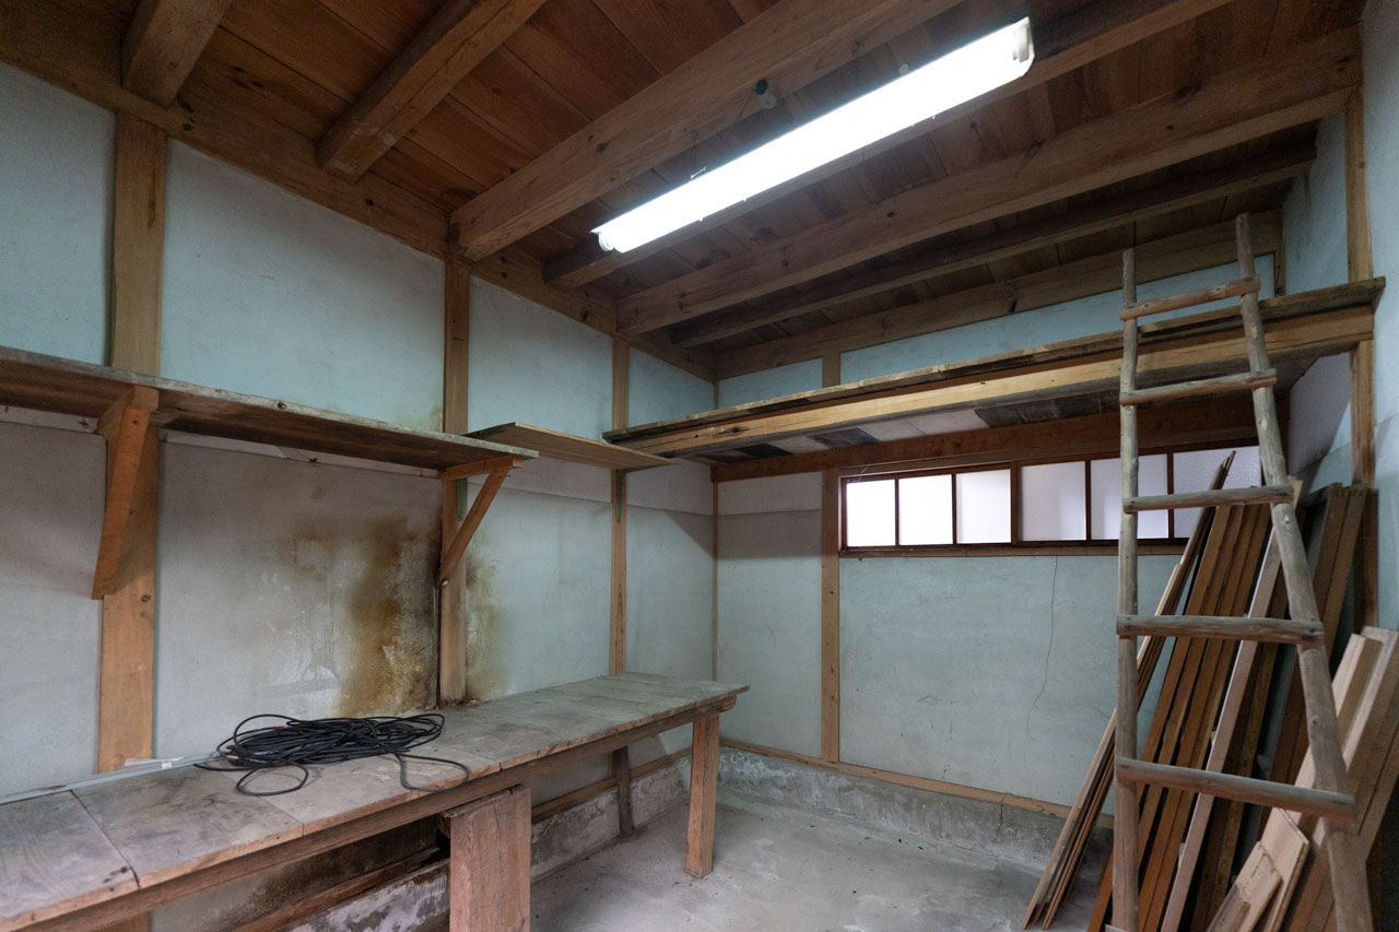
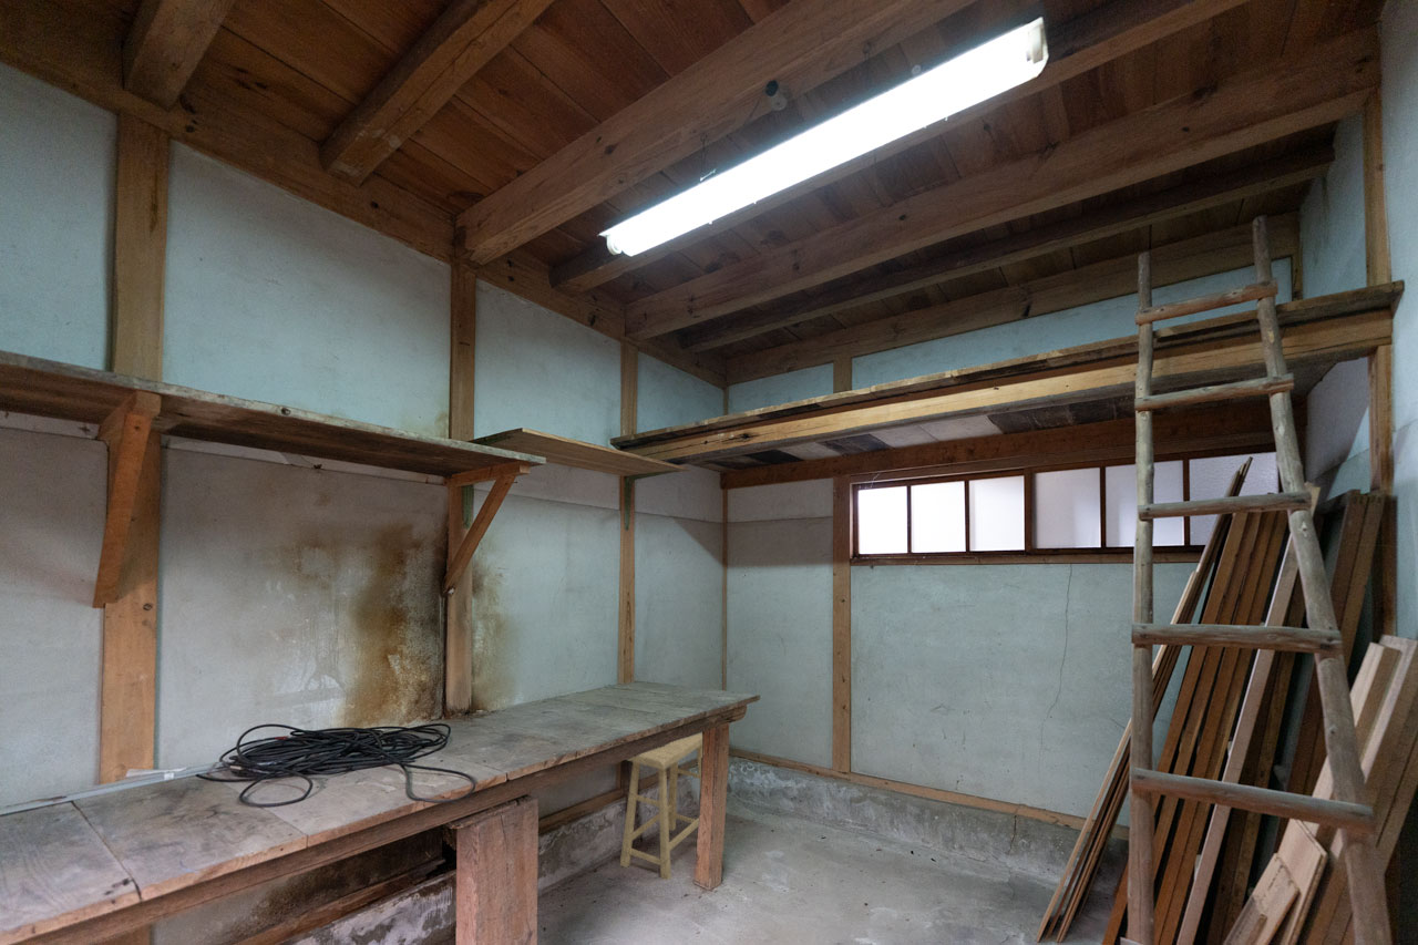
+ stool [619,732,703,881]
